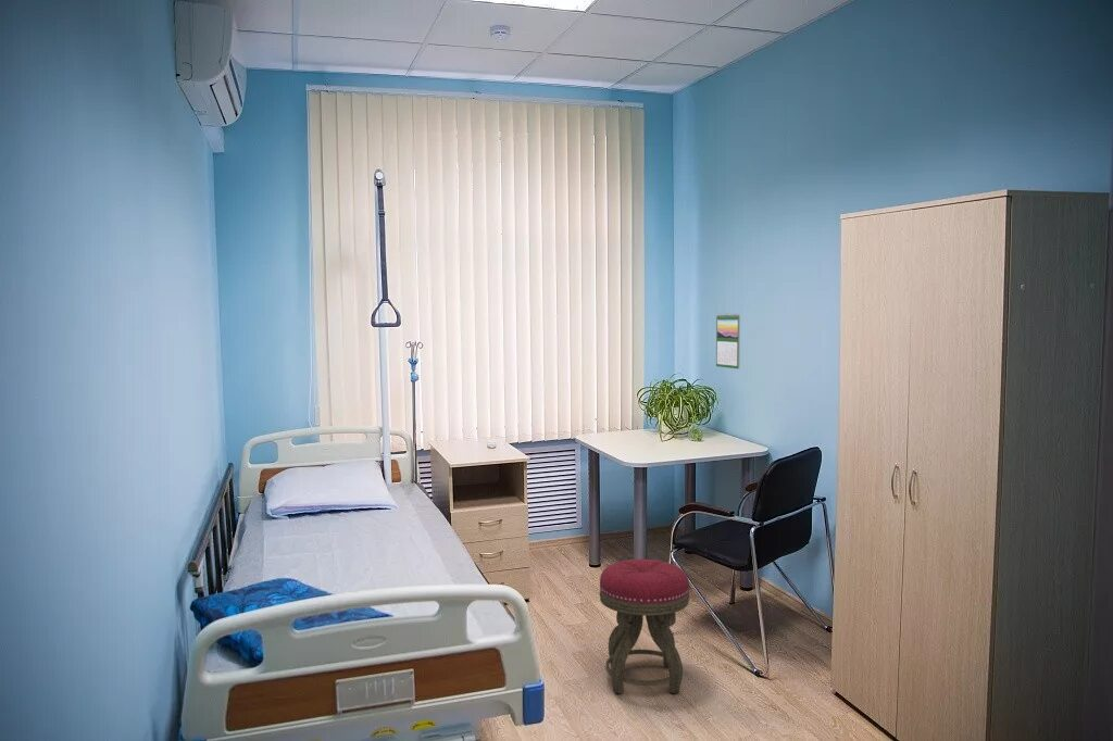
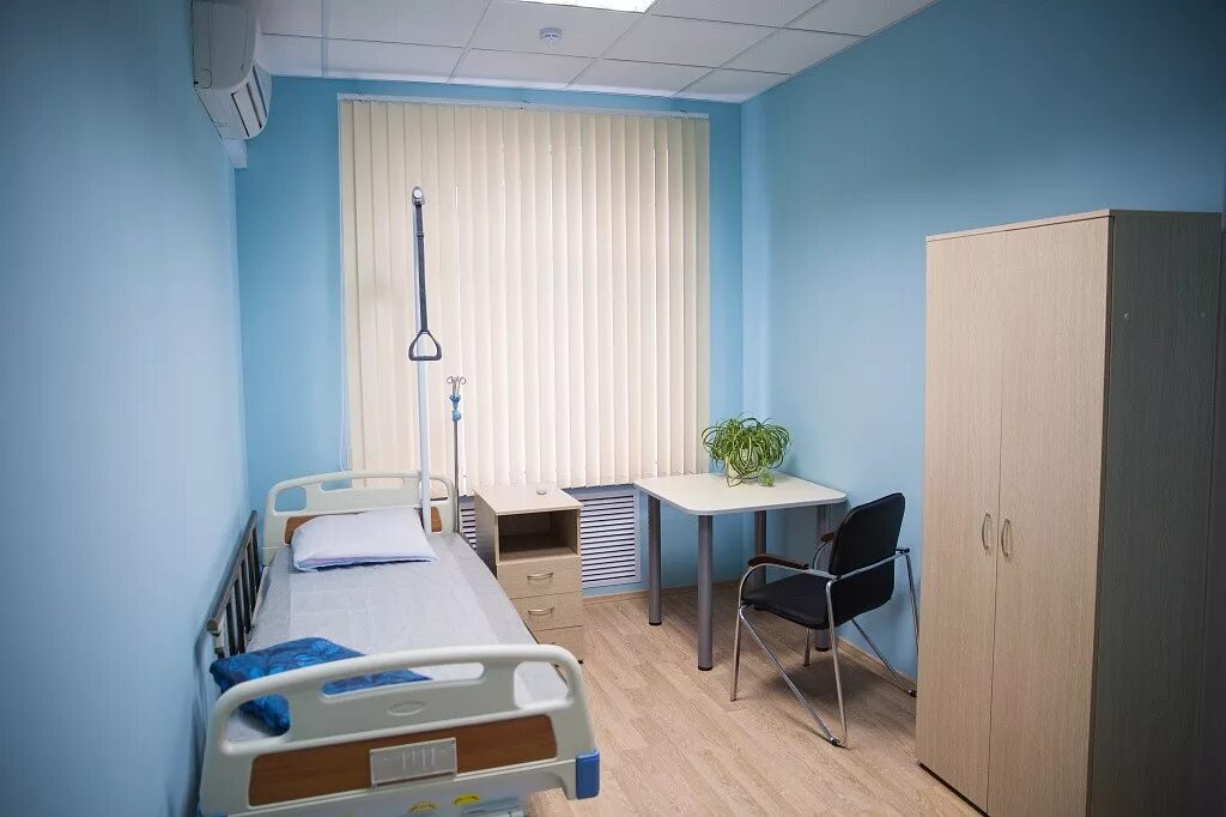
- stool [598,558,690,694]
- calendar [715,312,741,370]
